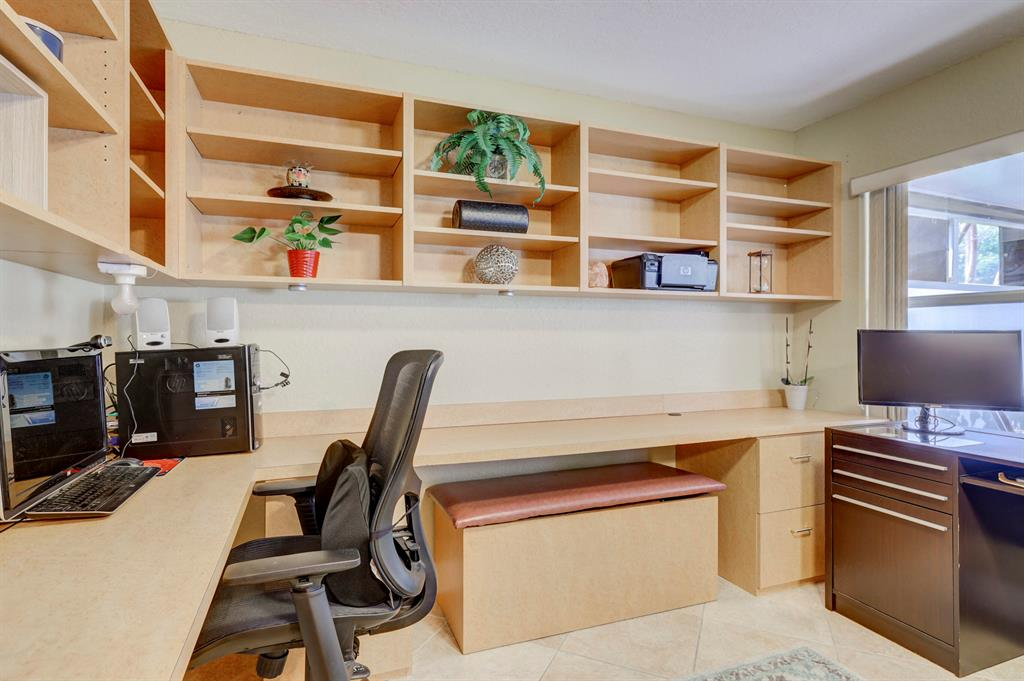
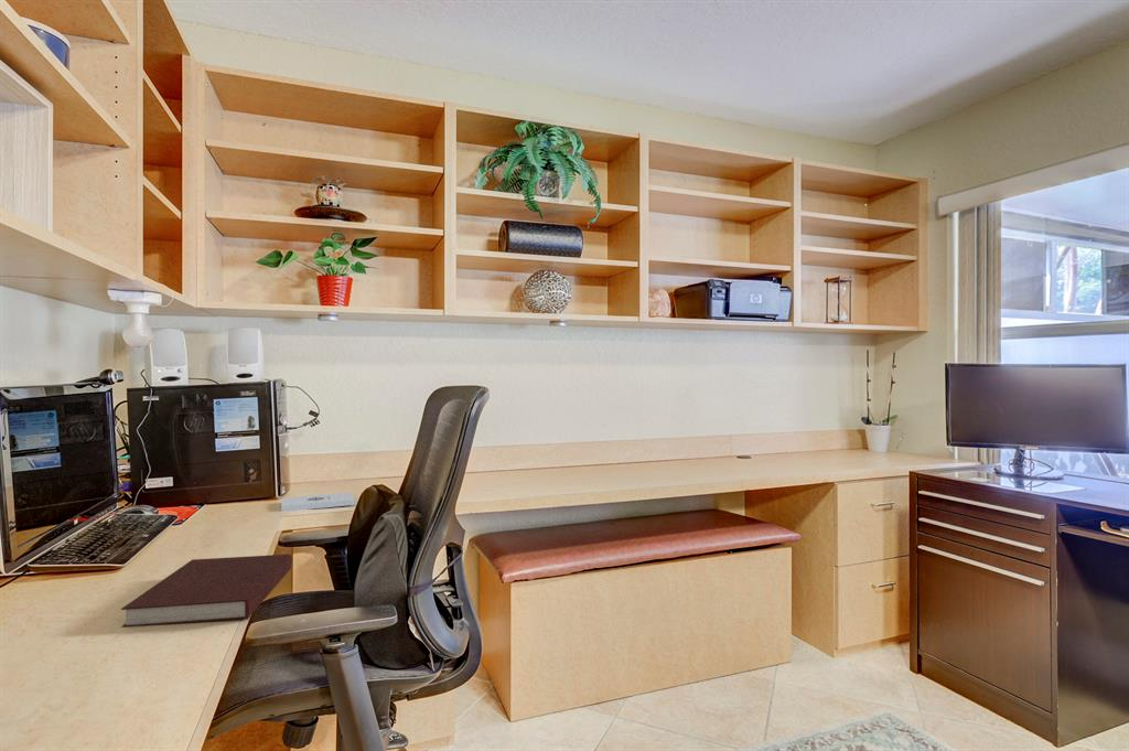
+ notepad [280,492,356,513]
+ notebook [120,554,293,629]
